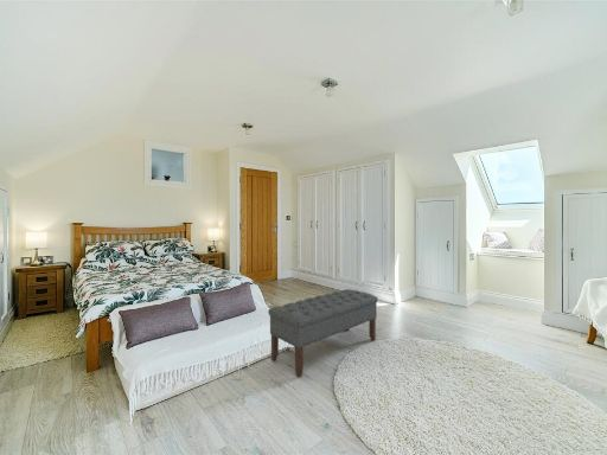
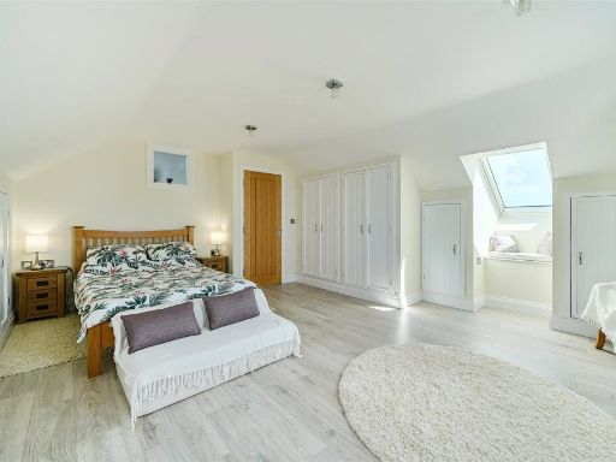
- bench [267,288,379,378]
